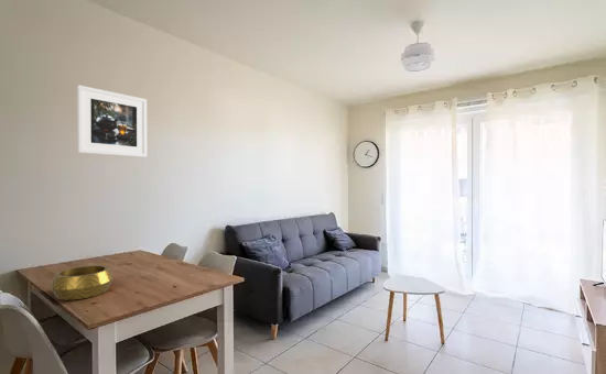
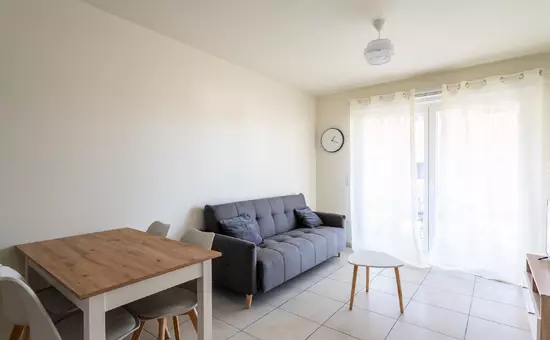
- decorative bowl [48,264,115,301]
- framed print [76,84,148,158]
